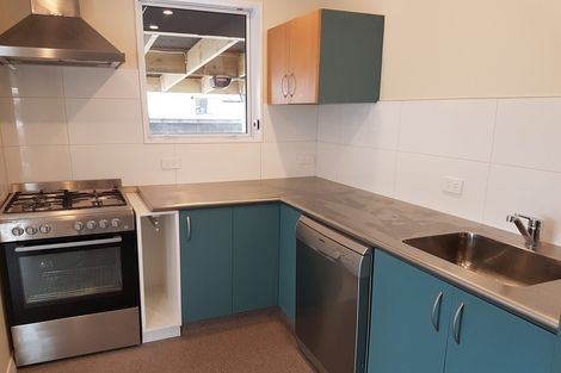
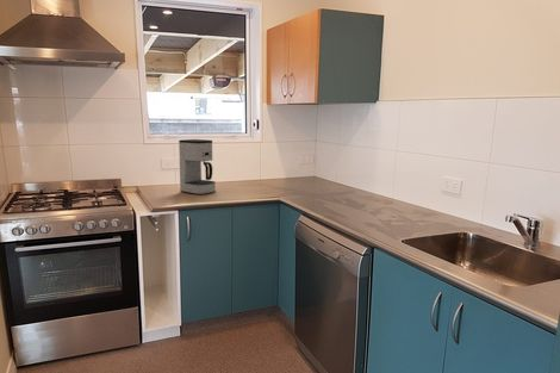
+ coffee maker [178,138,217,195]
